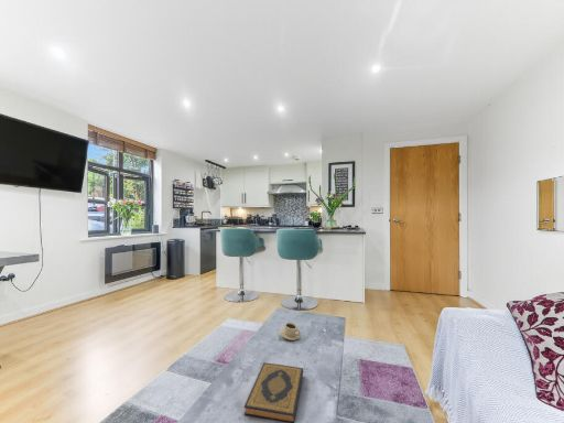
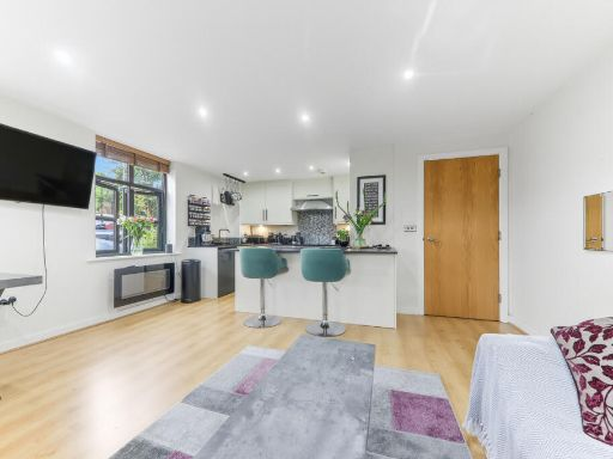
- cup [279,322,302,341]
- hardback book [243,361,304,423]
